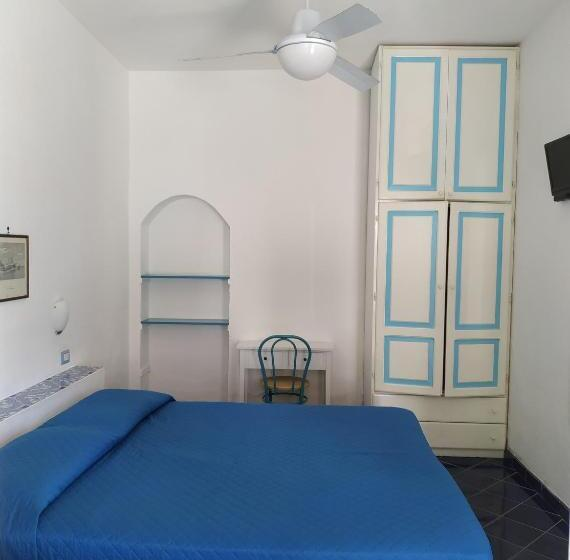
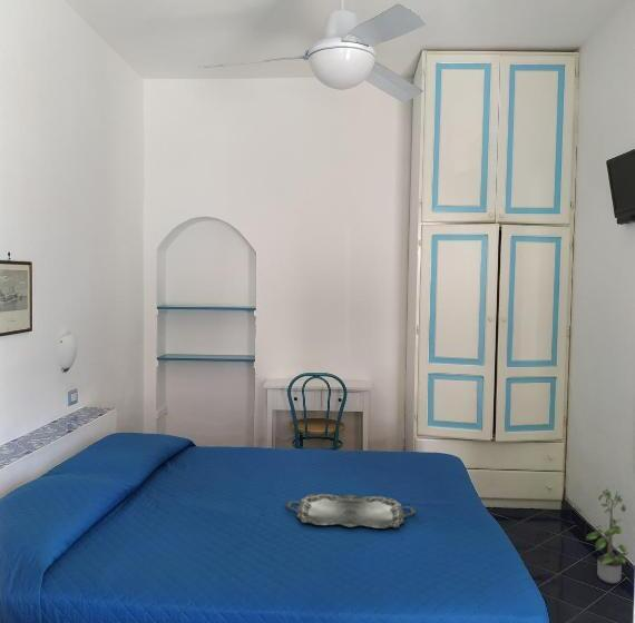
+ serving tray [284,493,418,530]
+ potted plant [585,486,629,584]
